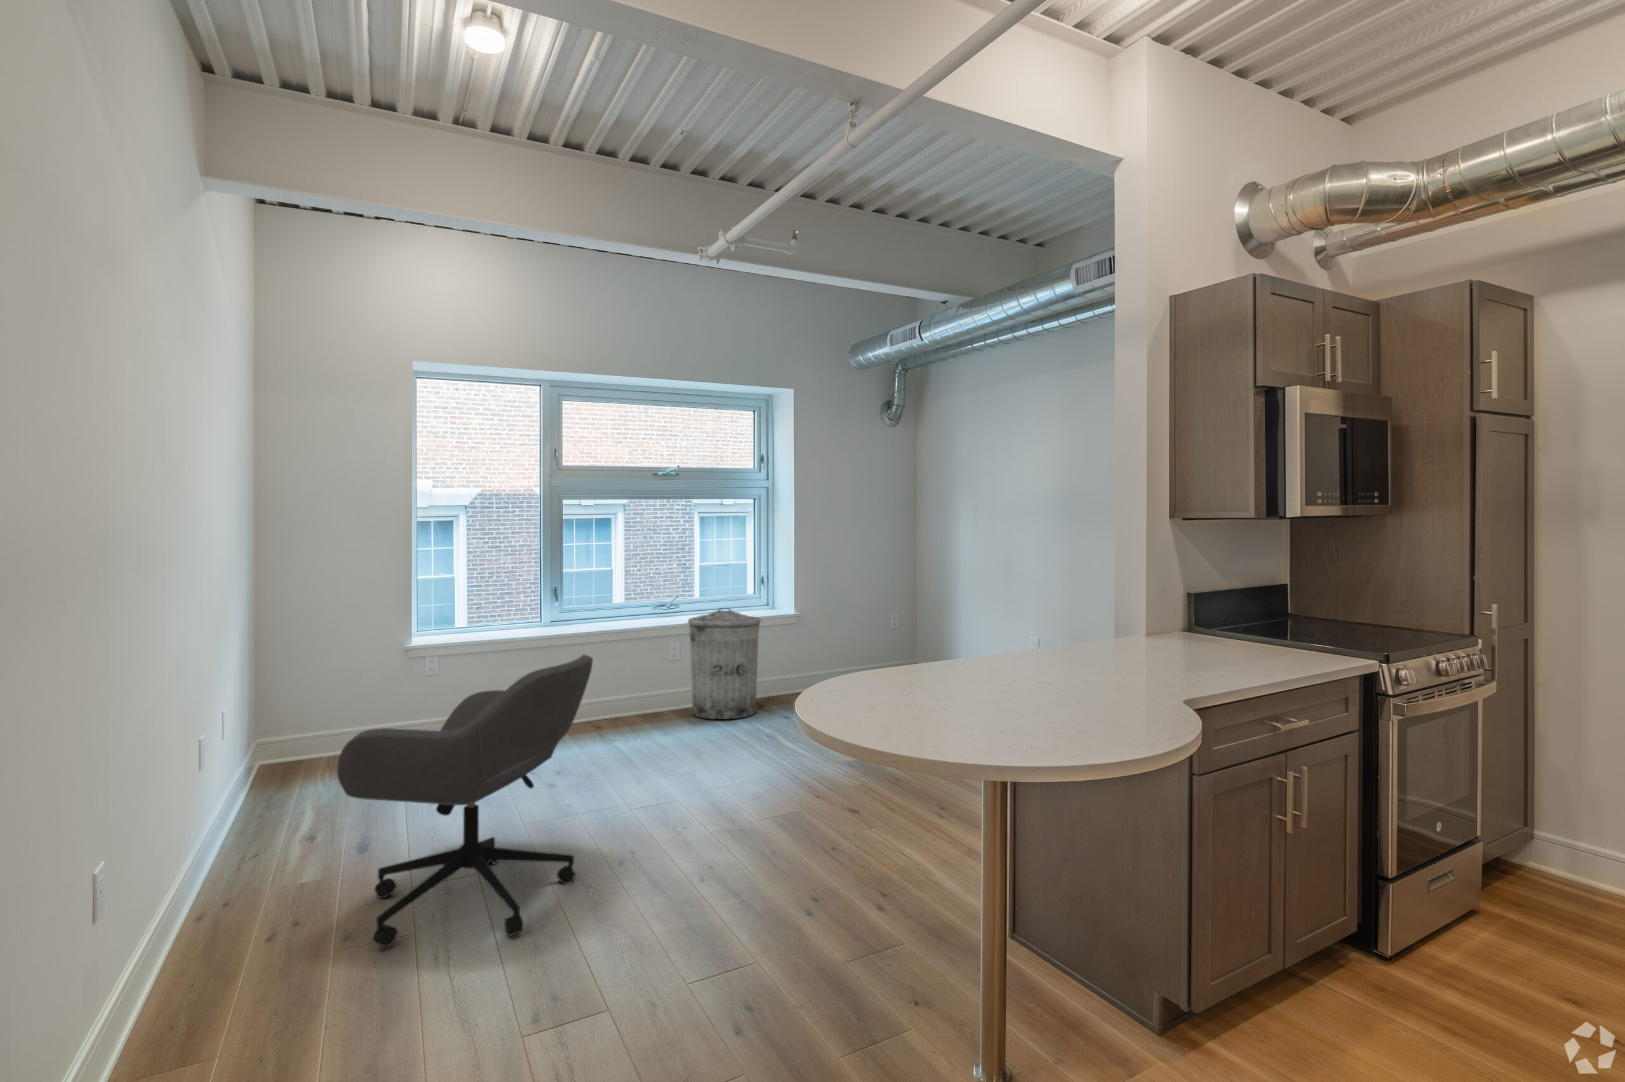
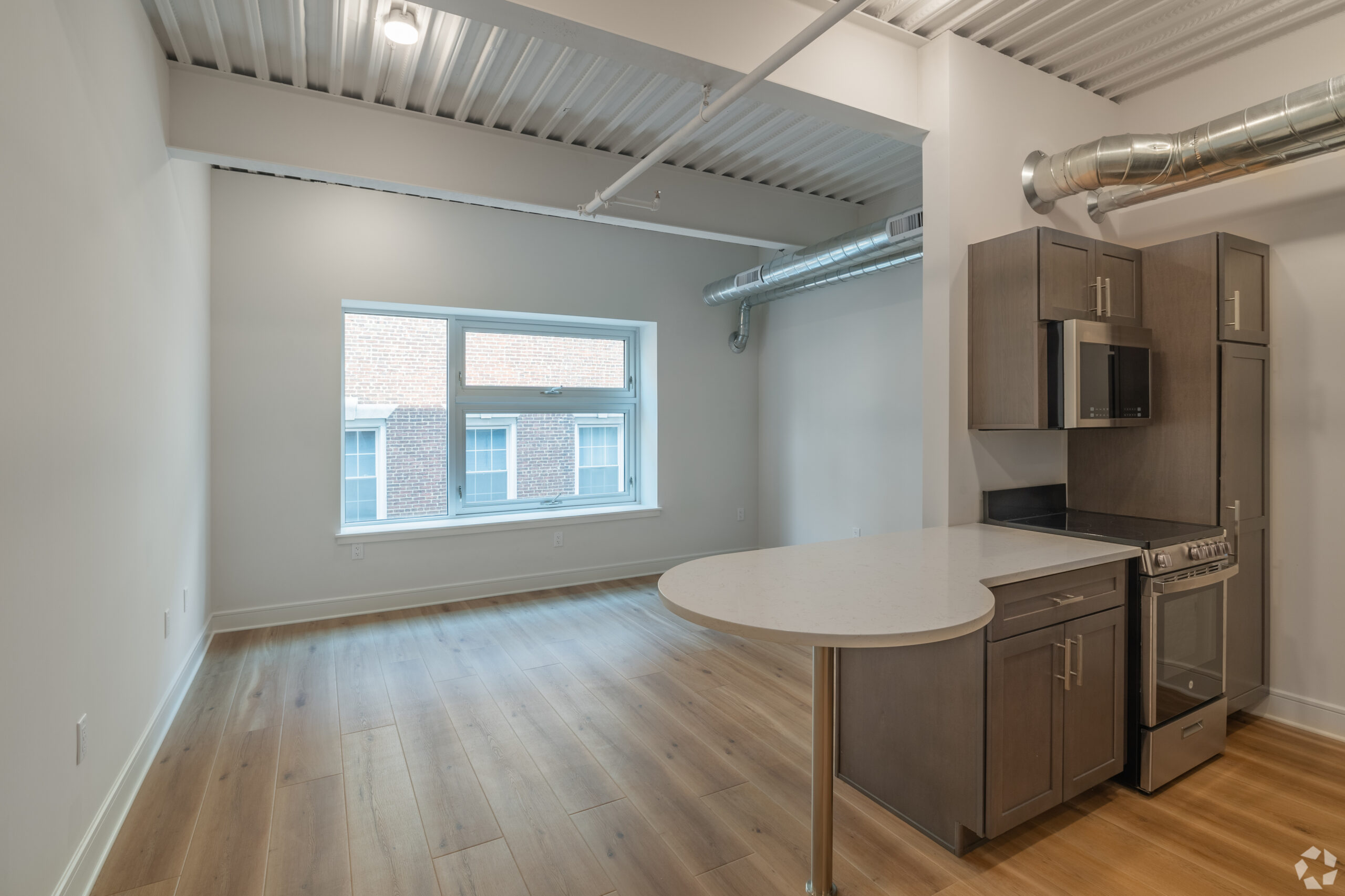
- office chair [336,653,593,948]
- trash can [686,607,761,720]
